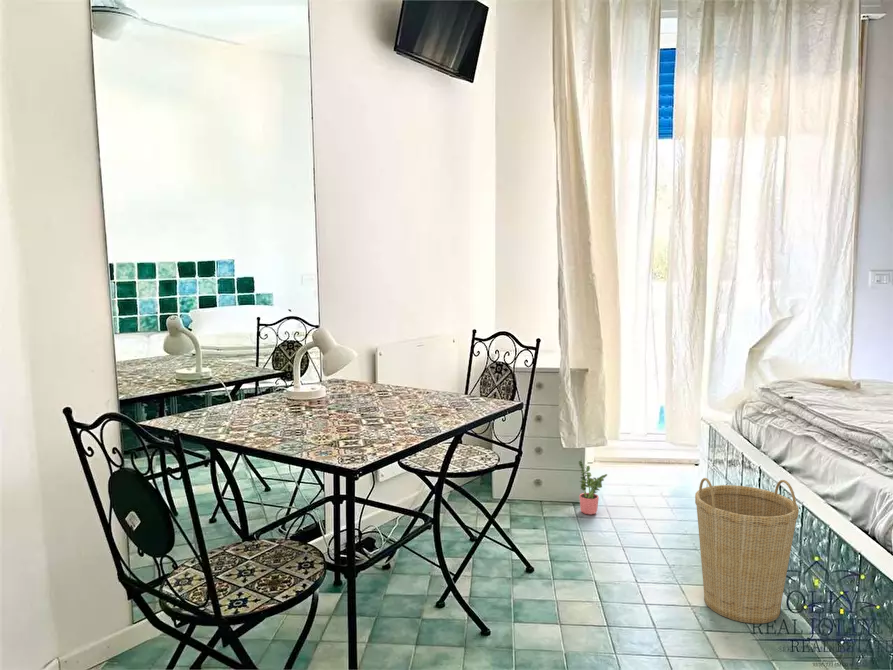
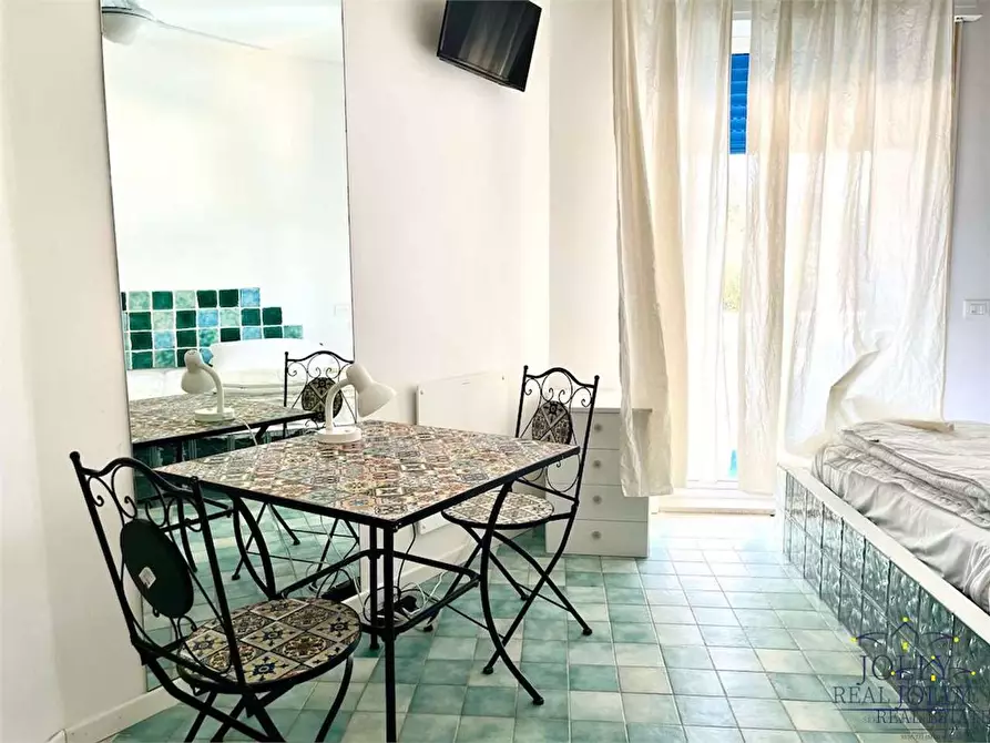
- basket [694,477,800,625]
- potted plant [578,459,608,515]
